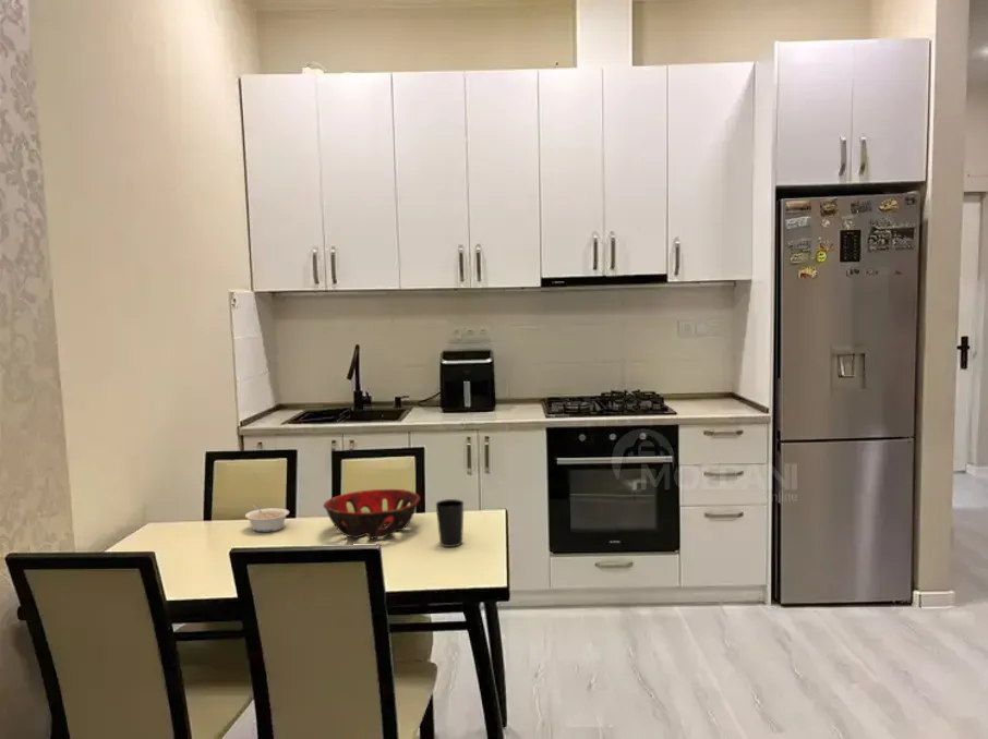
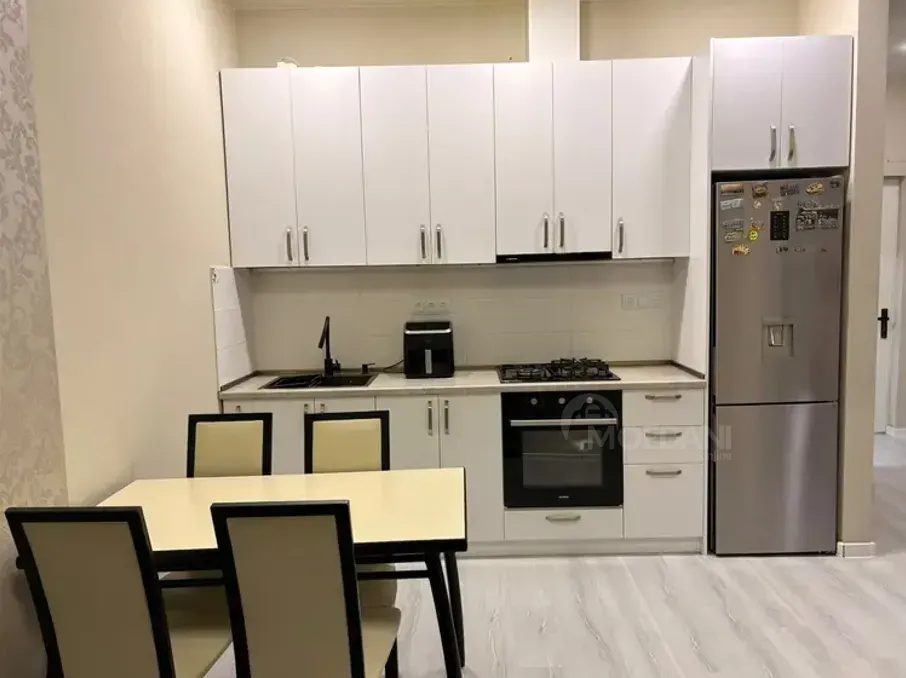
- cup [435,498,465,548]
- legume [244,504,290,533]
- decorative bowl [322,488,421,540]
